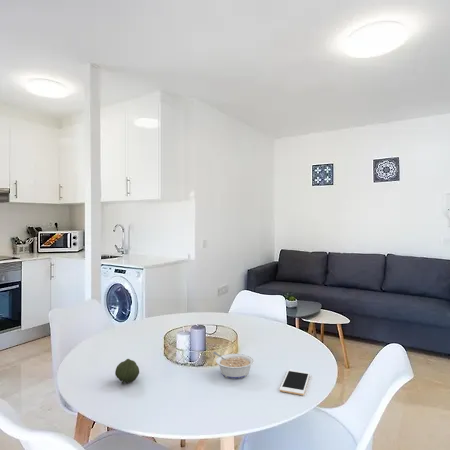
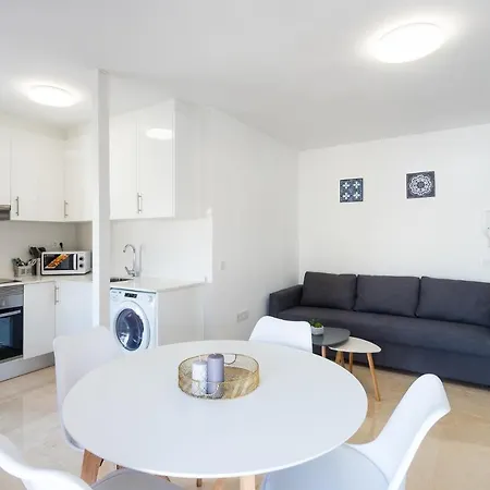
- legume [212,351,255,380]
- cell phone [279,368,311,396]
- fruit [114,358,140,384]
